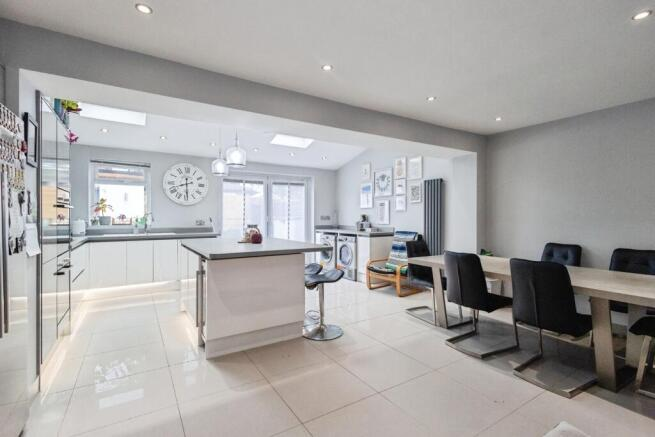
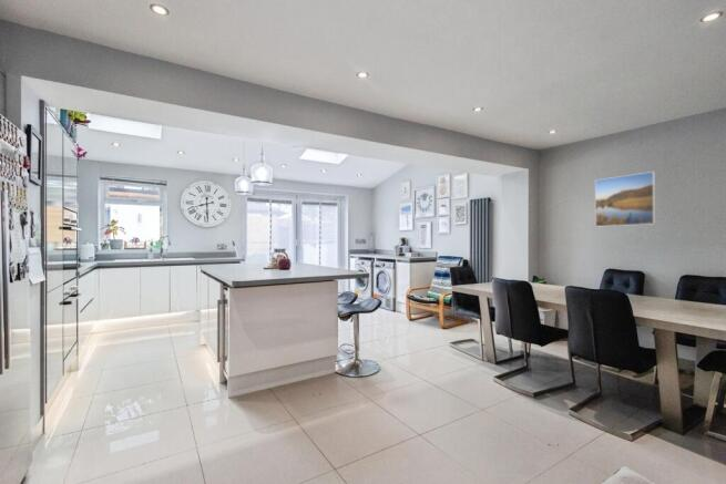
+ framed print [594,171,656,227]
